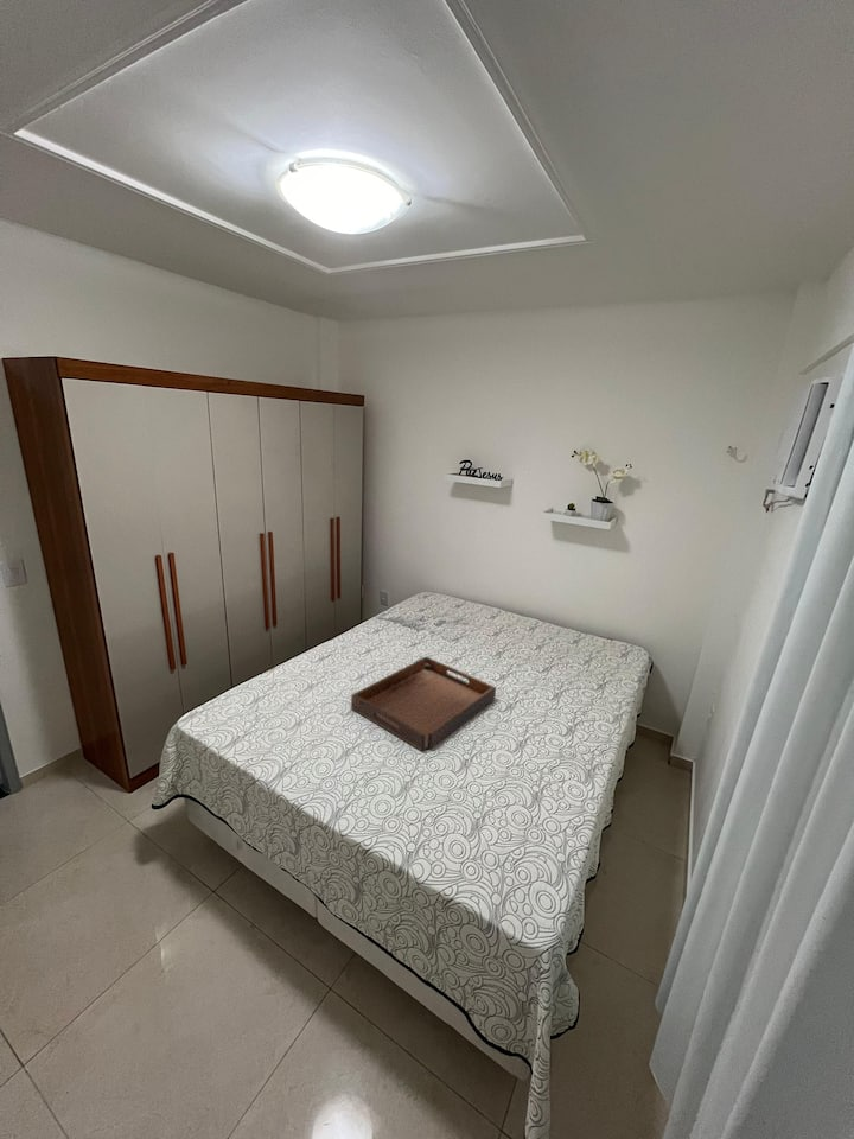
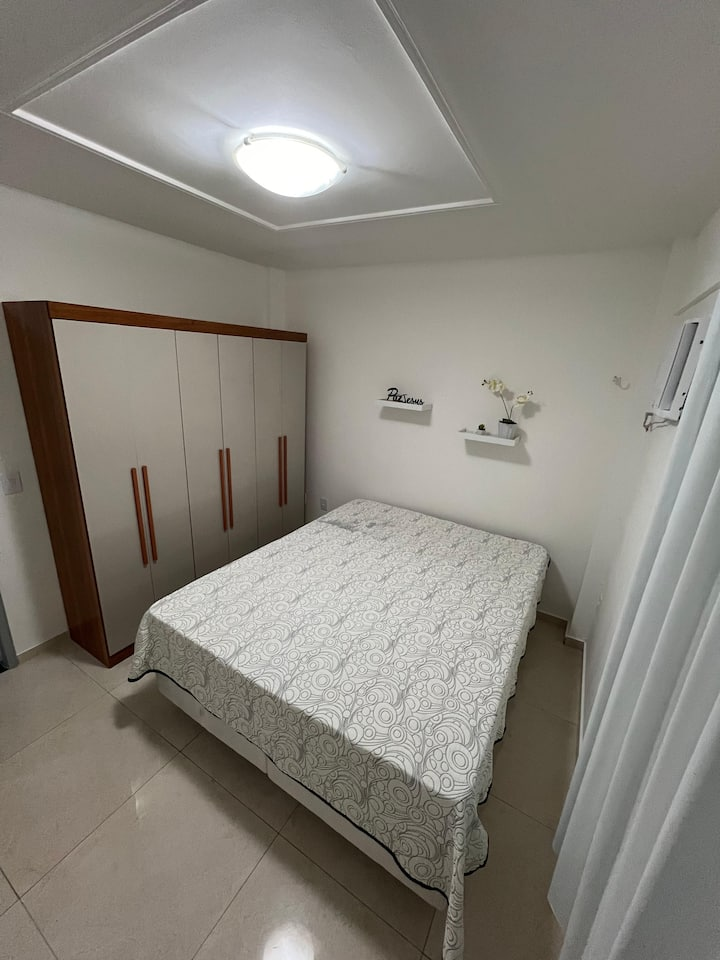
- serving tray [350,656,497,752]
